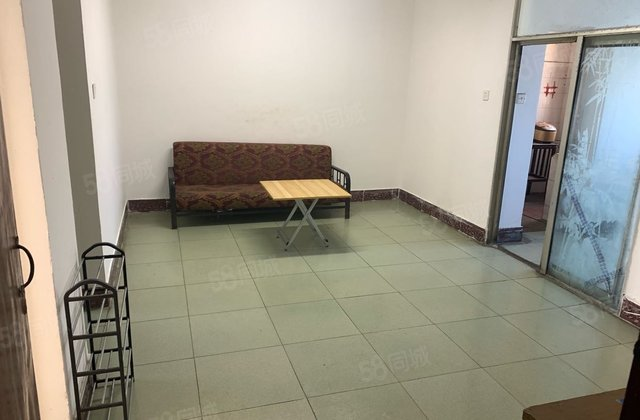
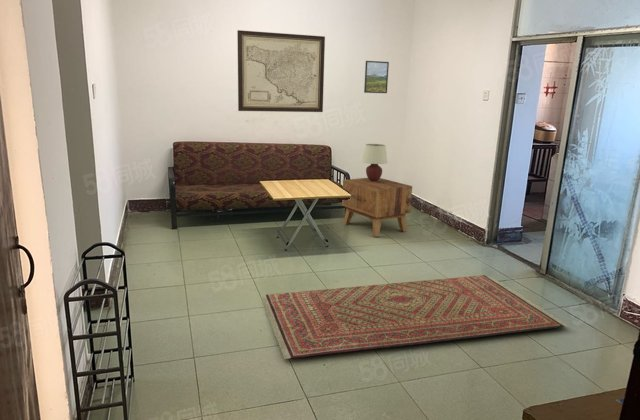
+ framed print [363,60,390,94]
+ table lamp [361,143,388,181]
+ area rug [261,274,570,360]
+ wall art [236,29,326,113]
+ side table [341,177,413,238]
